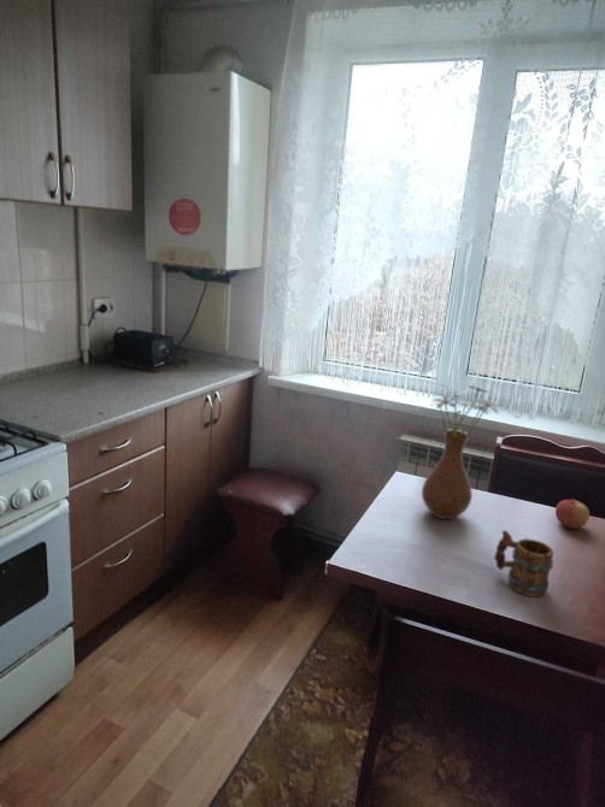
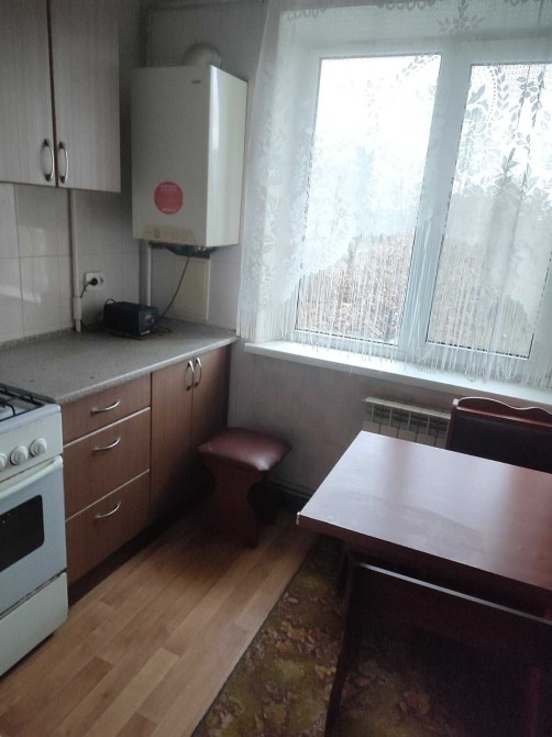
- vase [421,384,500,520]
- mug [493,529,554,597]
- apple [554,499,591,530]
